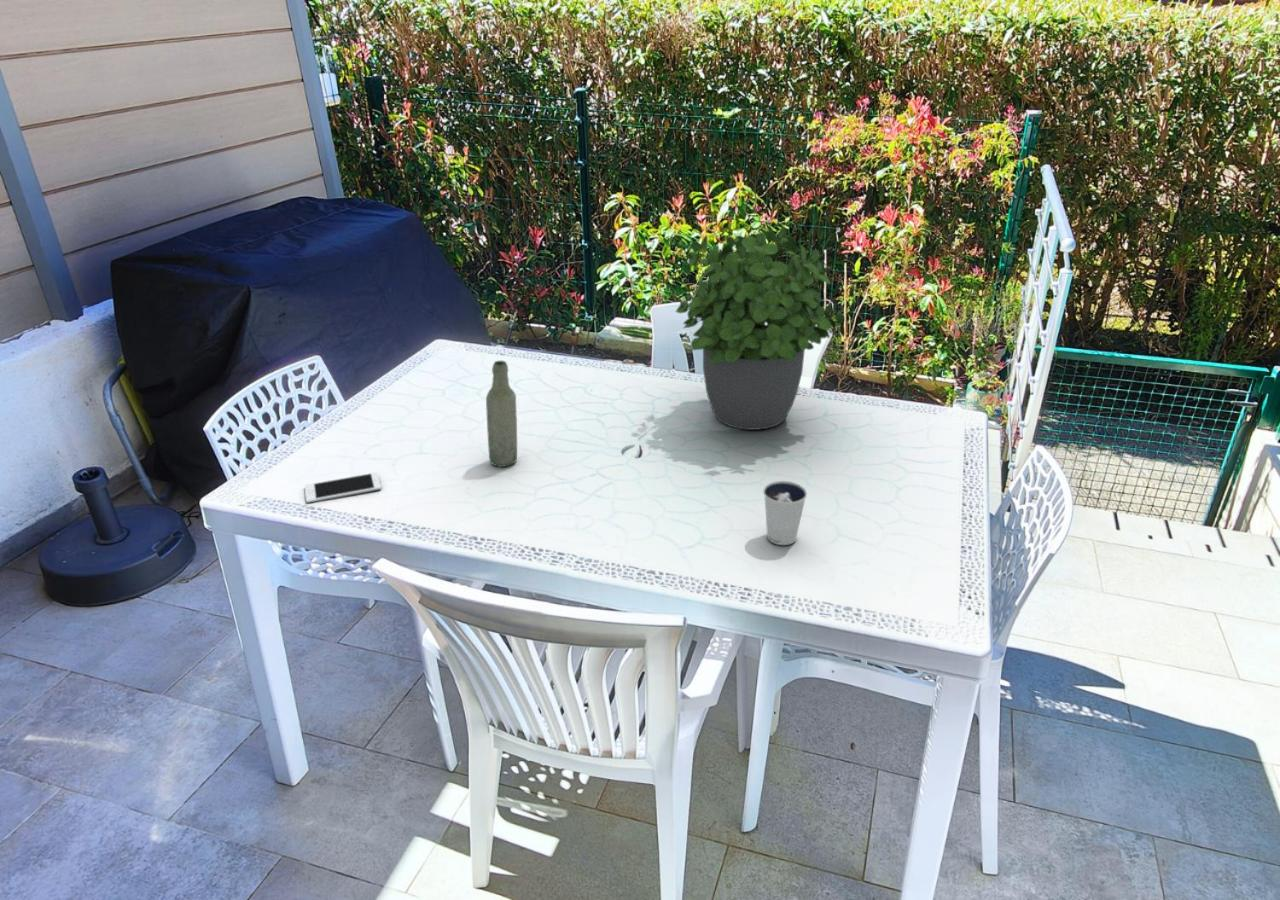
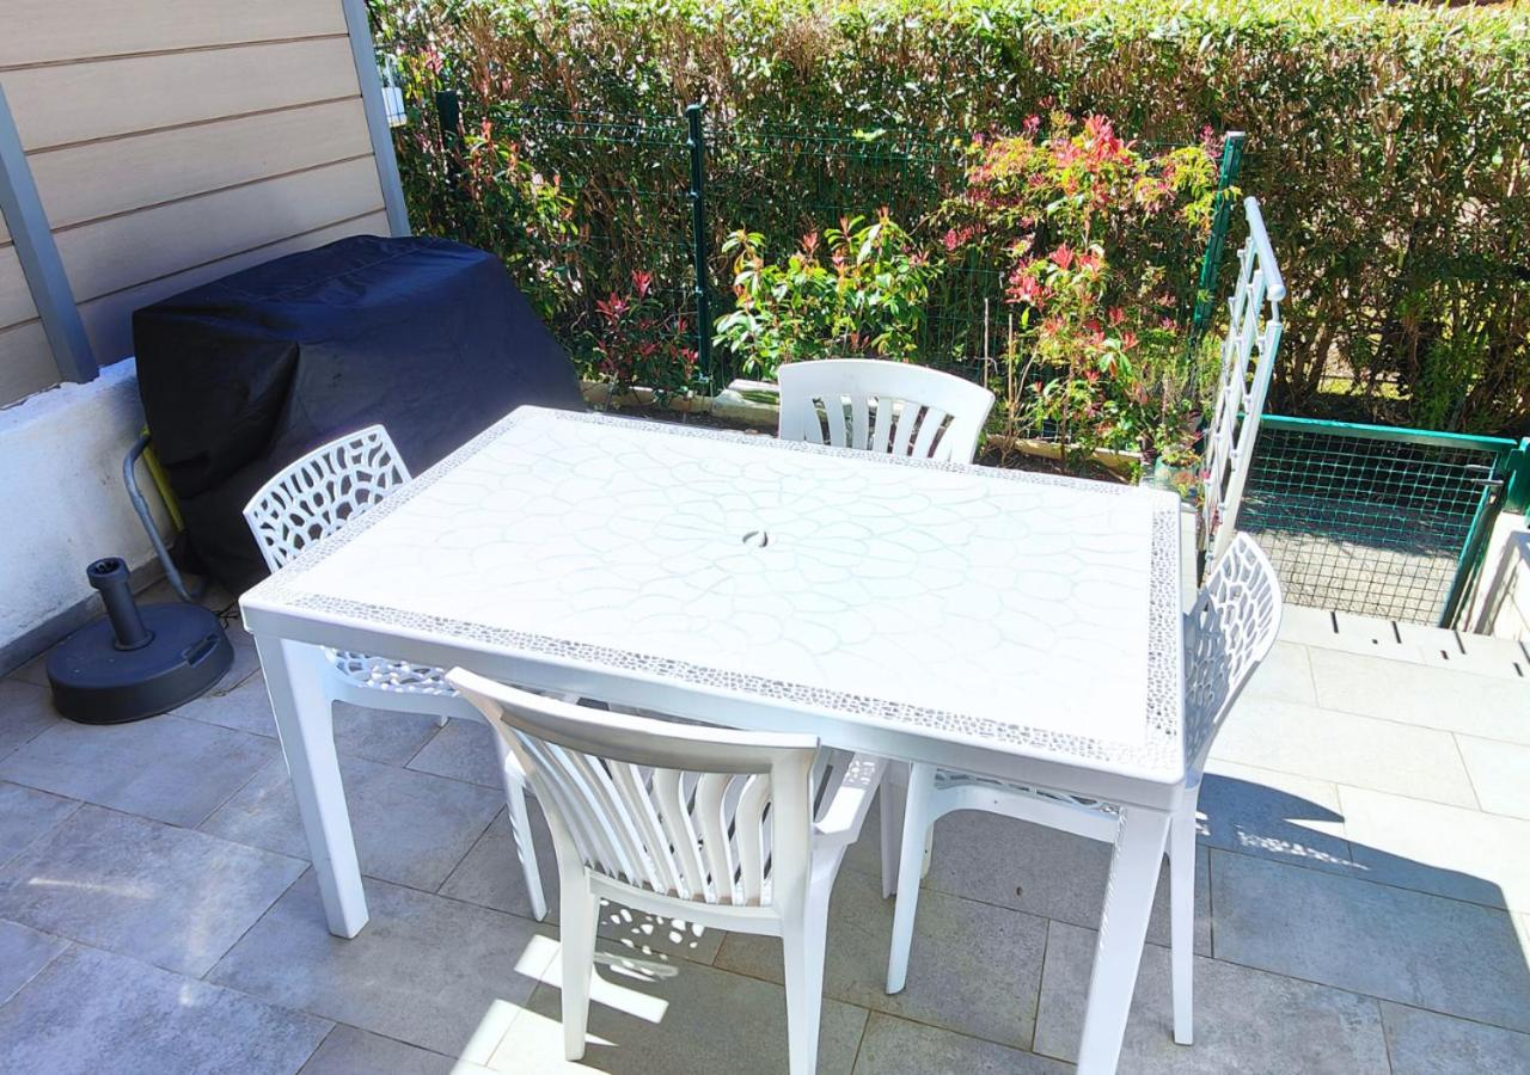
- bottle [485,360,518,468]
- cell phone [304,471,382,504]
- potted plant [675,226,846,431]
- dixie cup [762,480,808,546]
